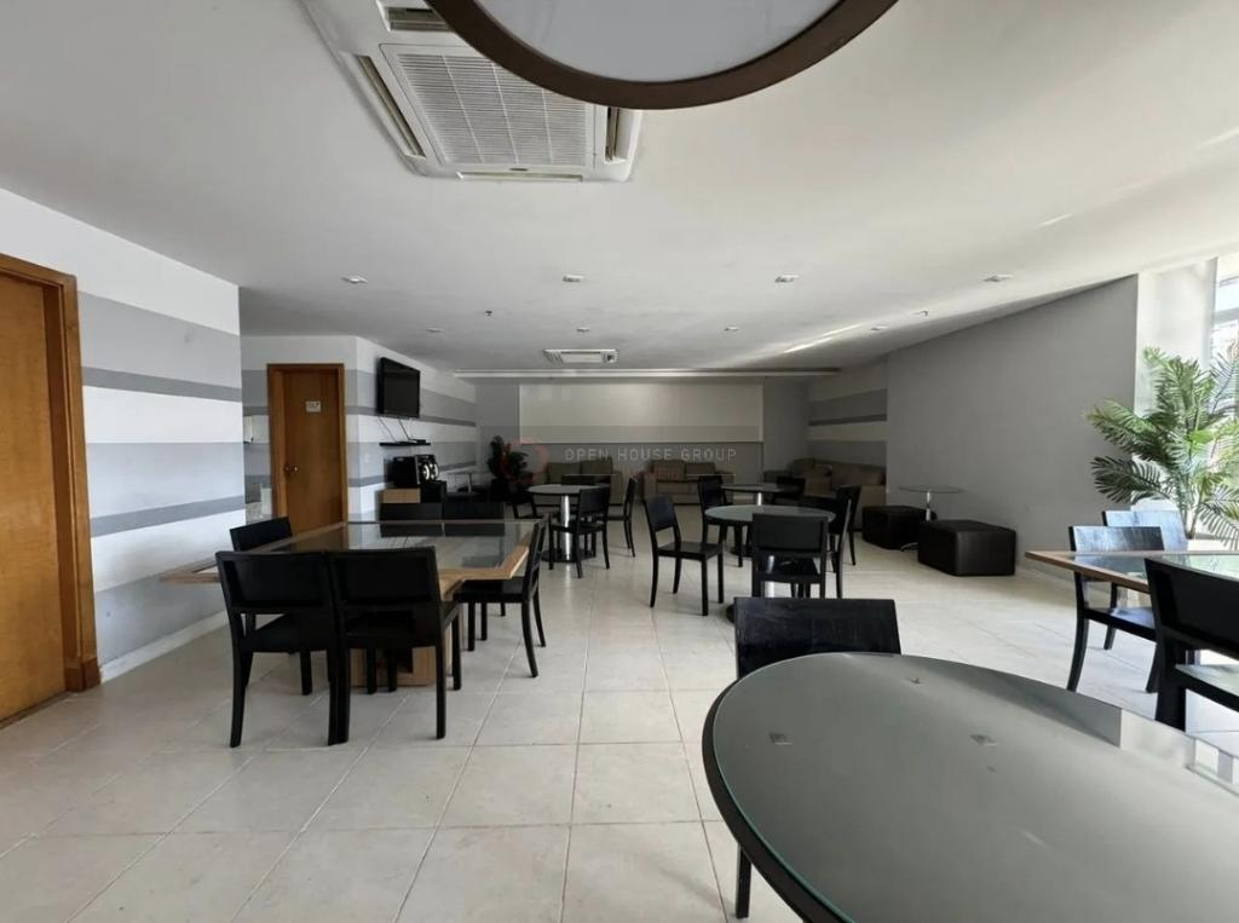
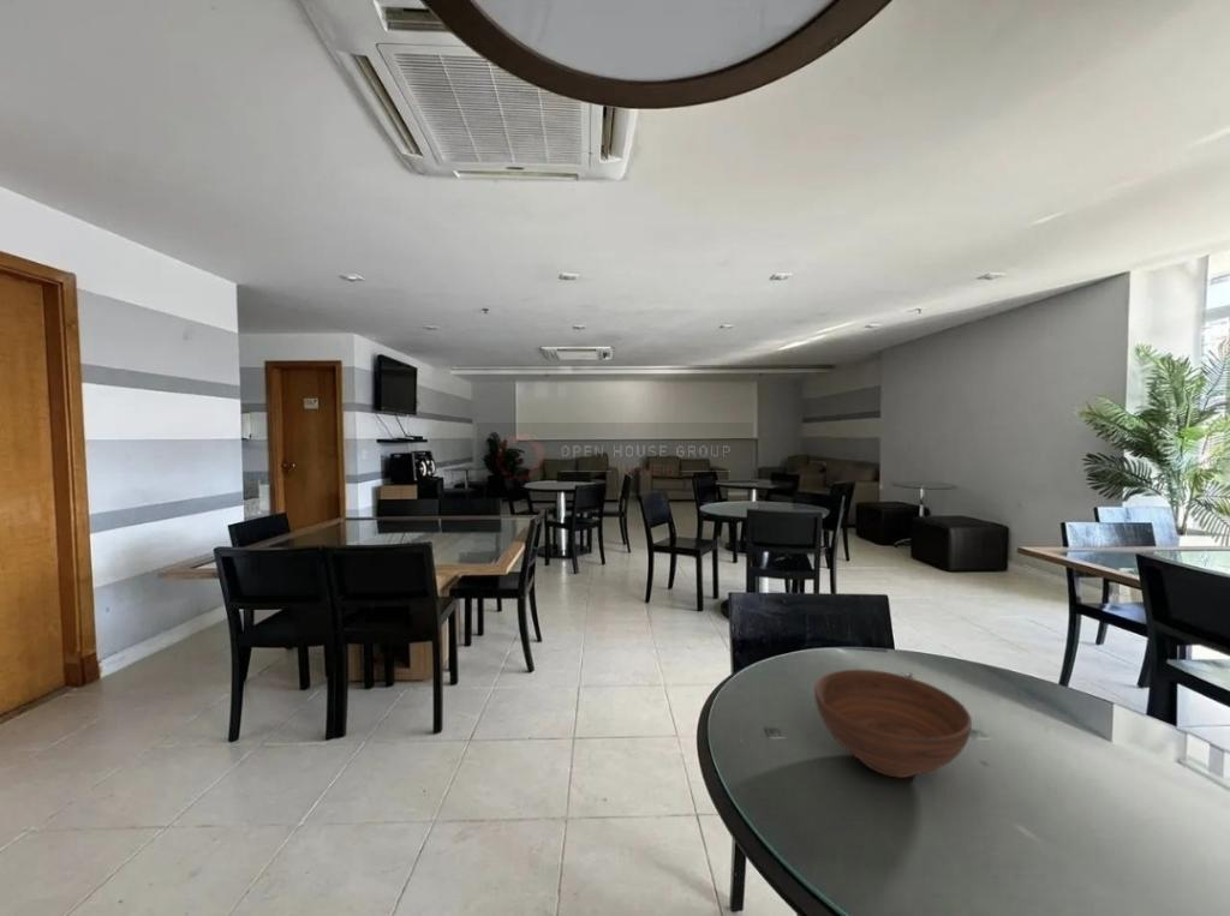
+ bowl [813,669,973,779]
